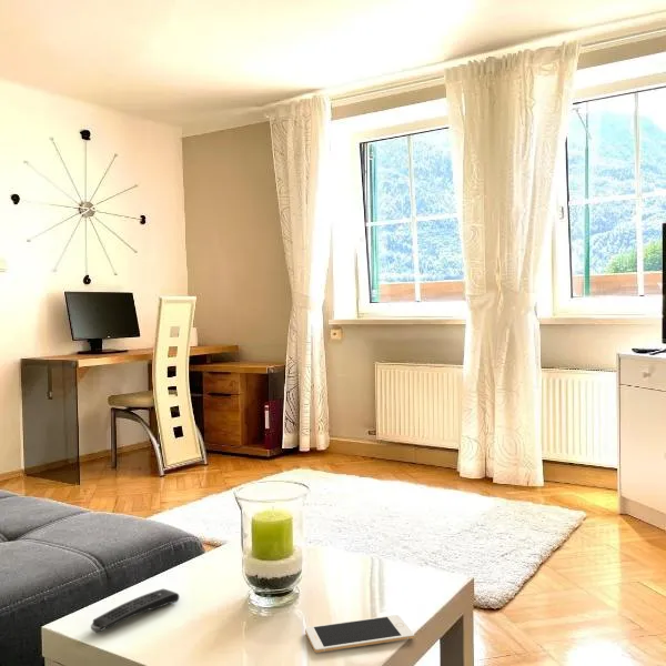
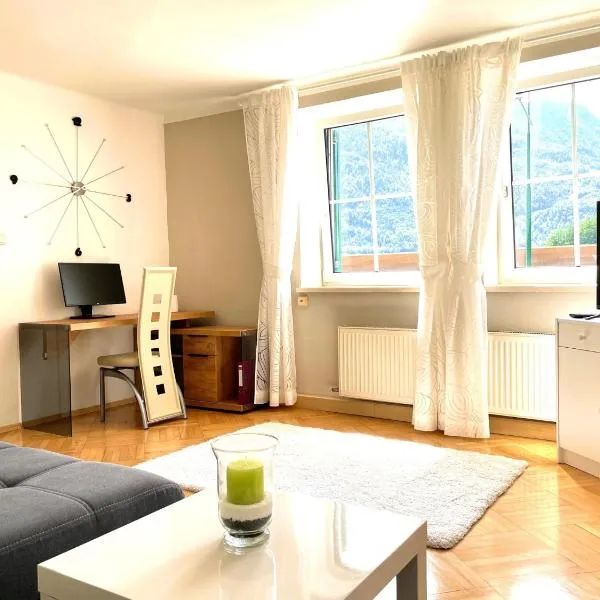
- cell phone [304,614,415,654]
- remote control [90,588,180,633]
